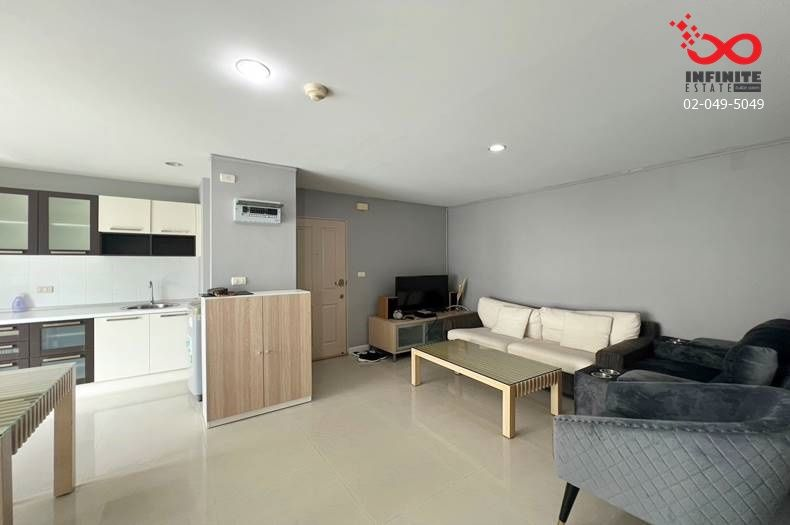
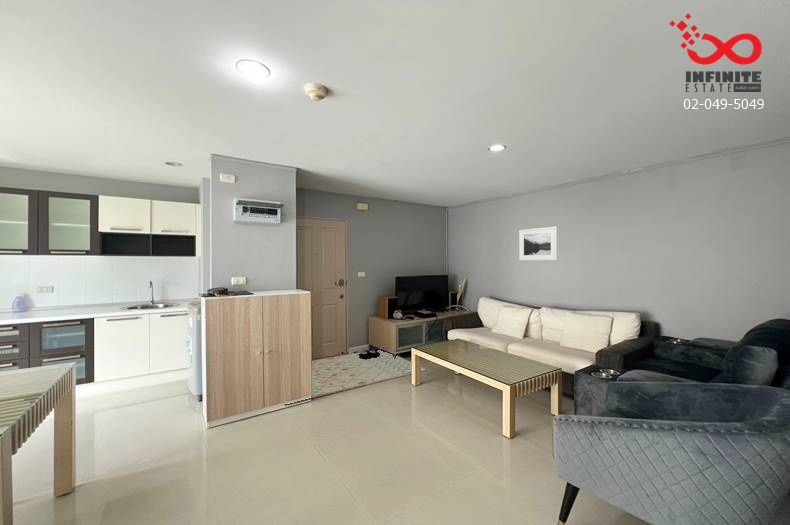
+ rug [285,349,428,406]
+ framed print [518,226,558,261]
